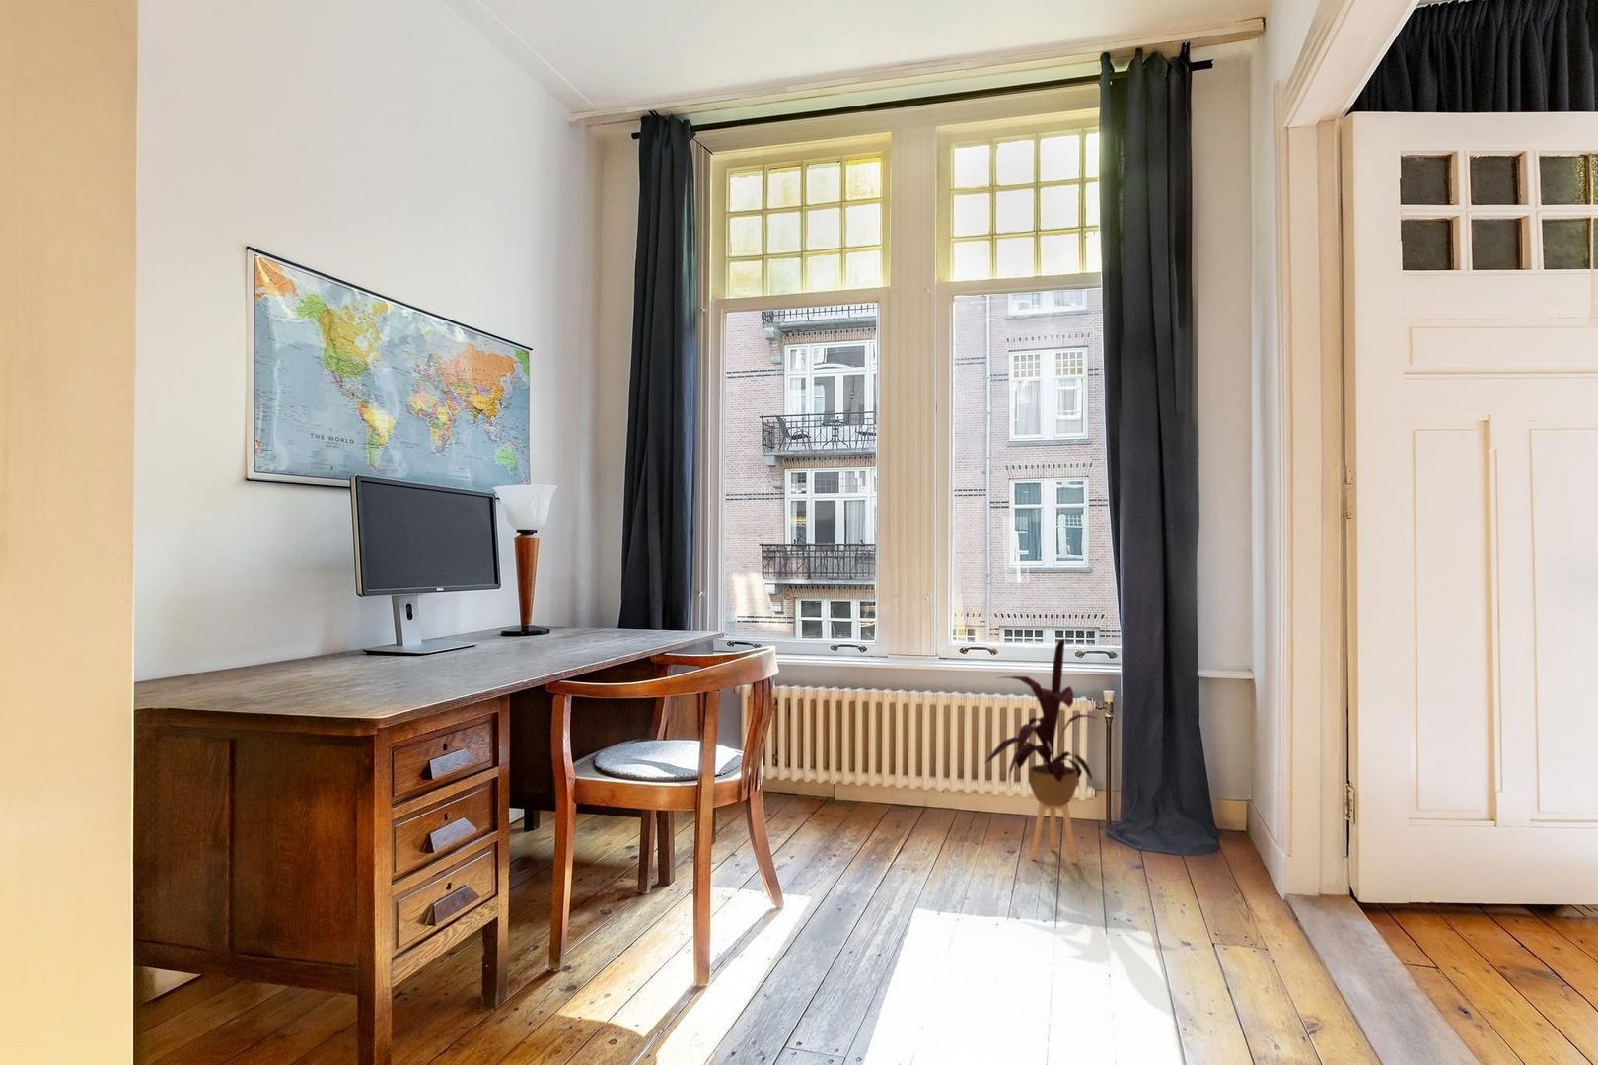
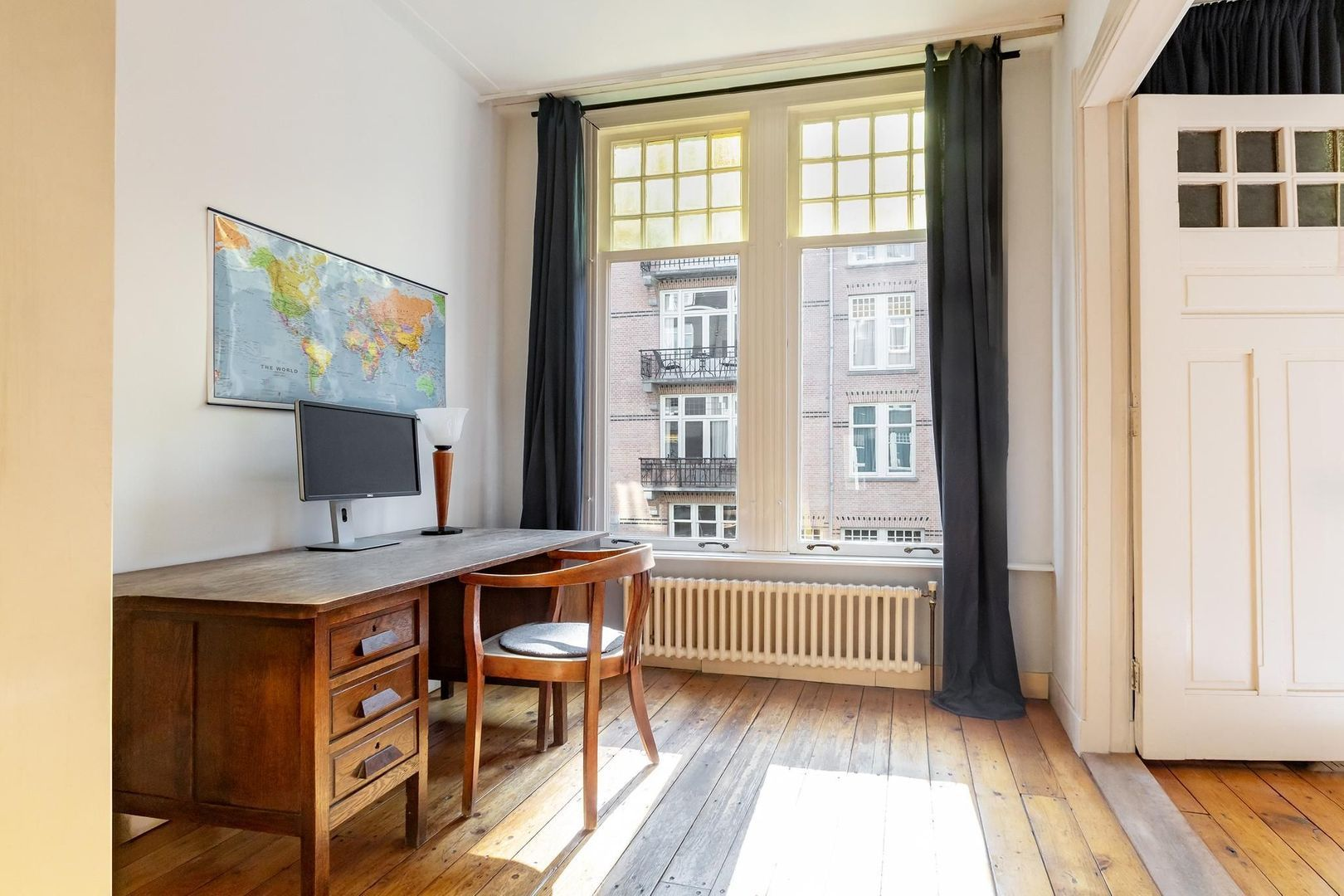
- house plant [982,637,1100,864]
